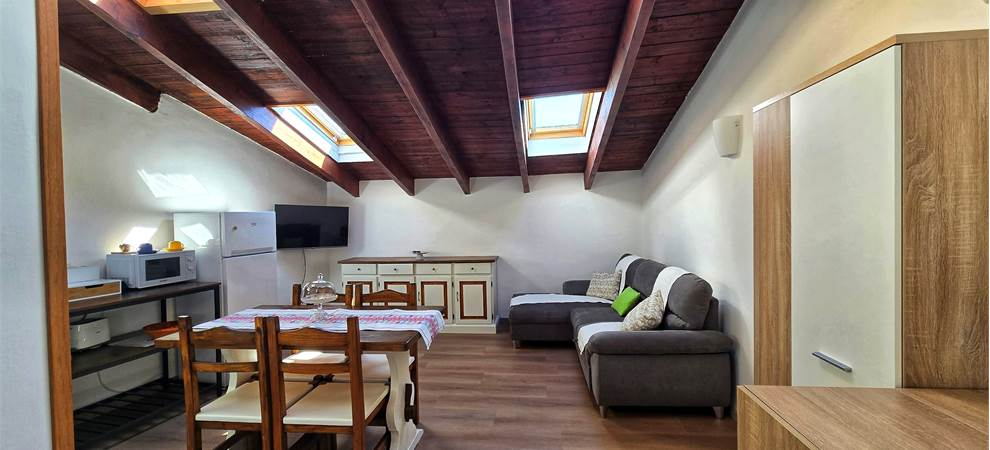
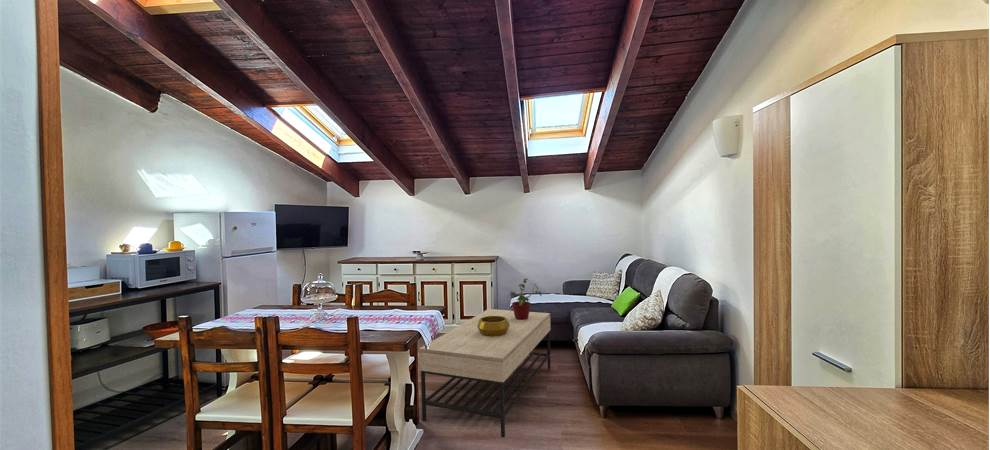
+ coffee table [418,308,552,438]
+ potted plant [508,278,542,320]
+ decorative bowl [477,316,510,336]
